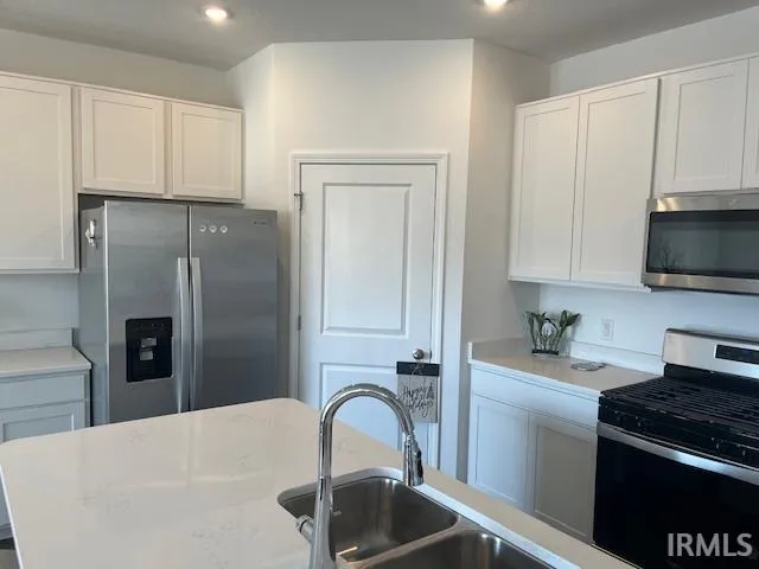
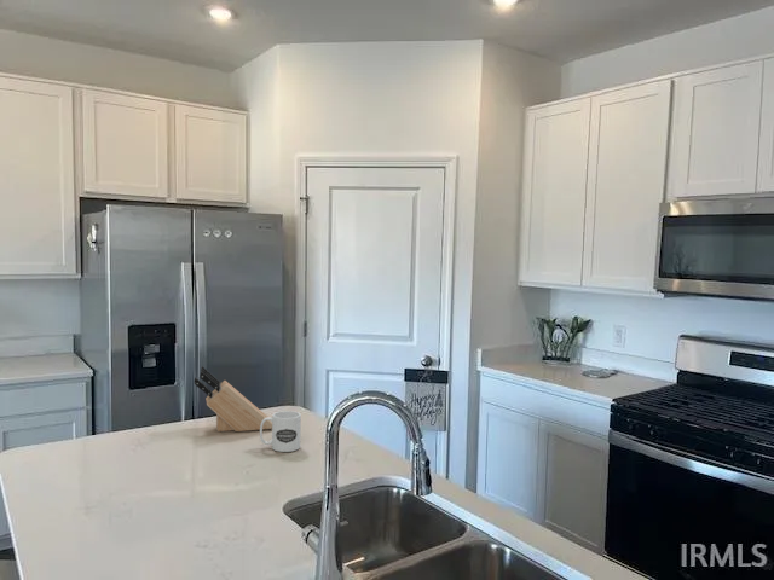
+ mug [259,410,302,453]
+ knife block [194,365,272,433]
